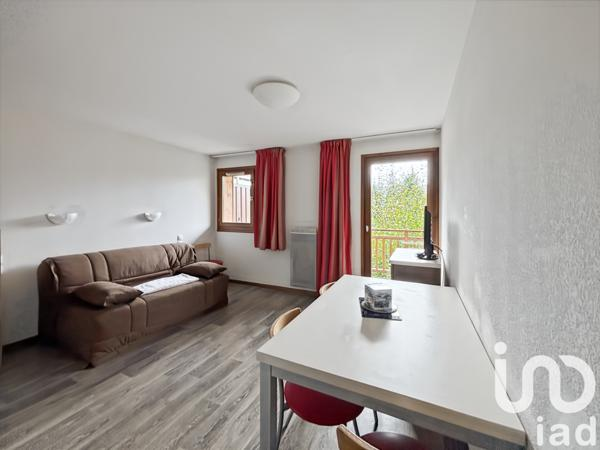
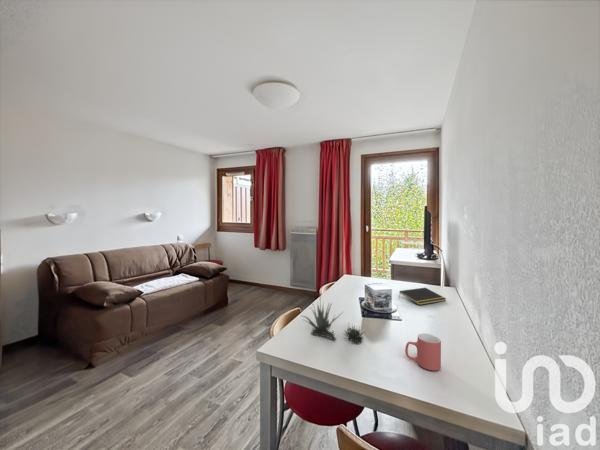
+ succulent plant [301,291,365,345]
+ notepad [398,287,447,306]
+ mug [404,332,442,372]
